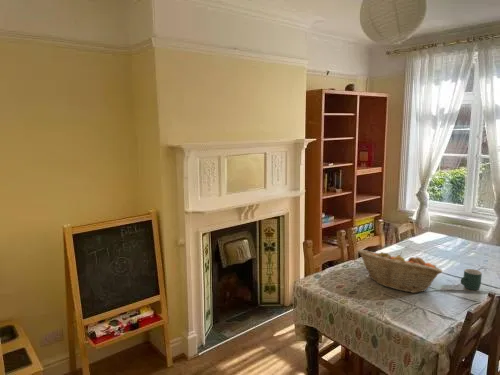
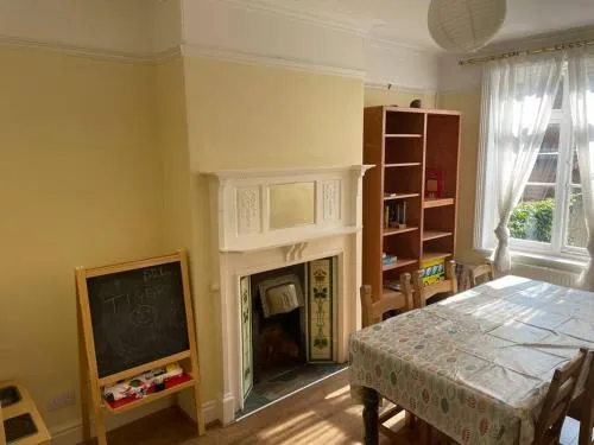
- mug [460,268,483,291]
- fruit basket [357,248,444,294]
